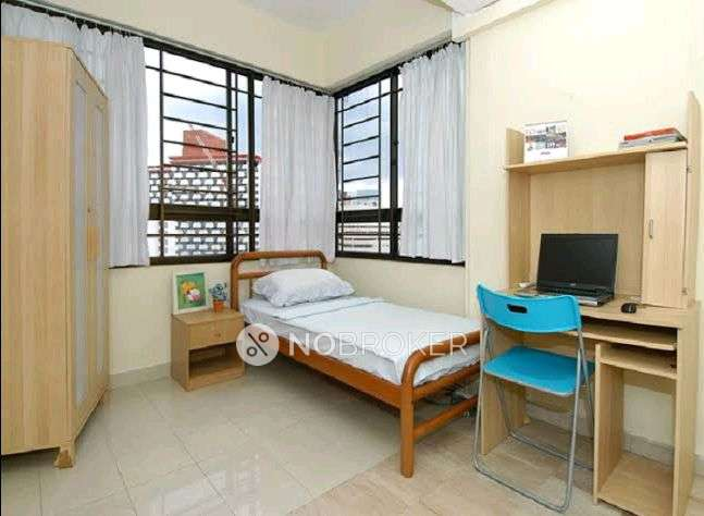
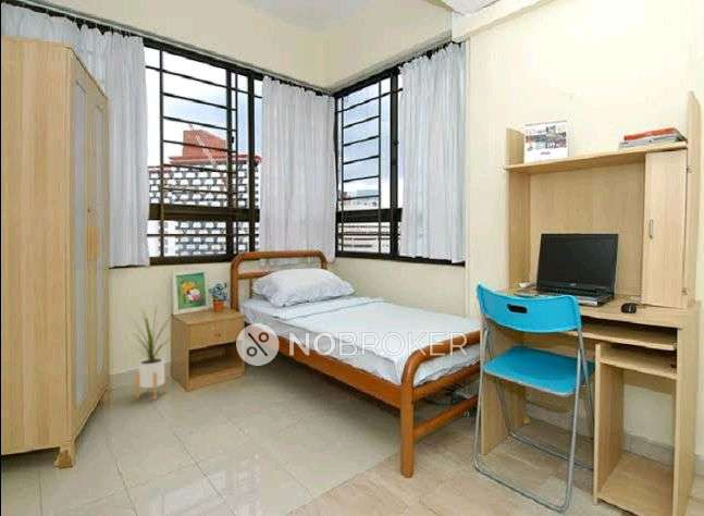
+ house plant [123,305,180,401]
